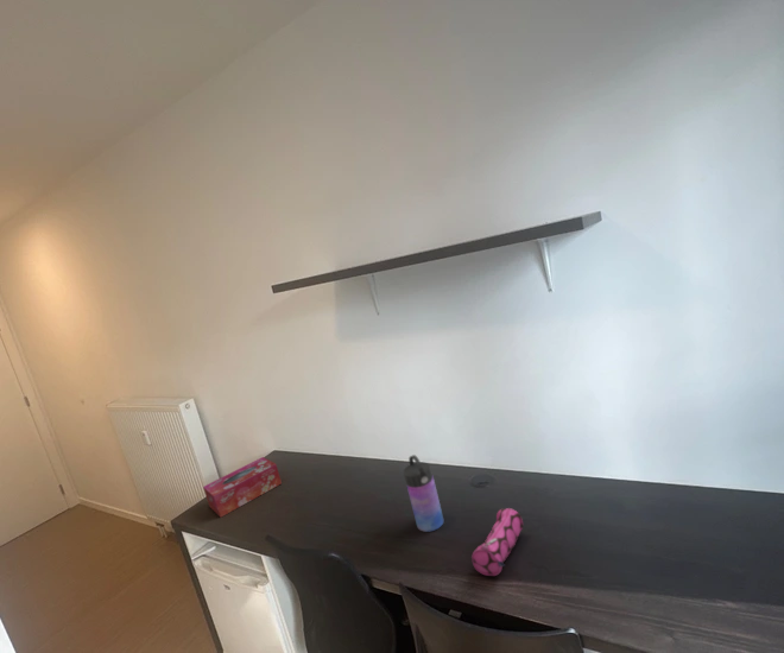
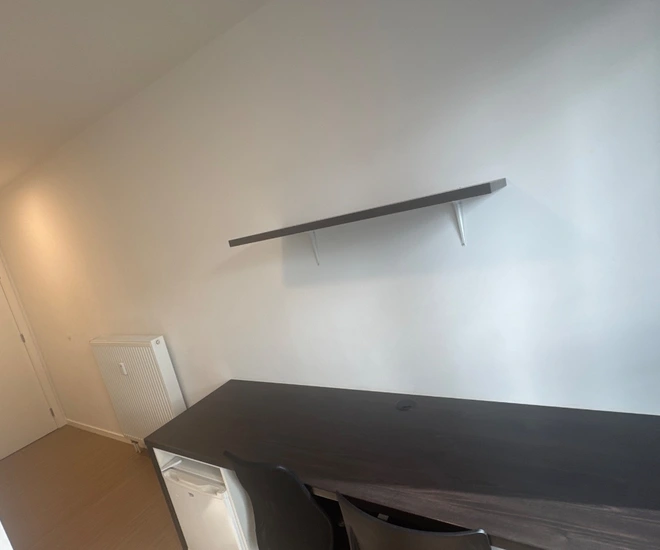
- water bottle [403,454,444,533]
- pencil case [470,507,524,577]
- tissue box [202,456,283,518]
